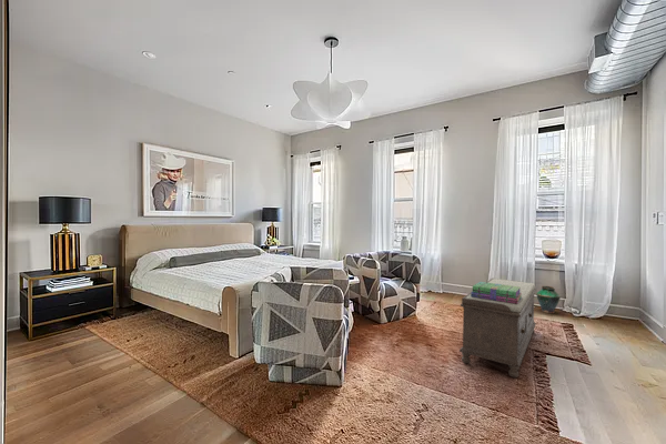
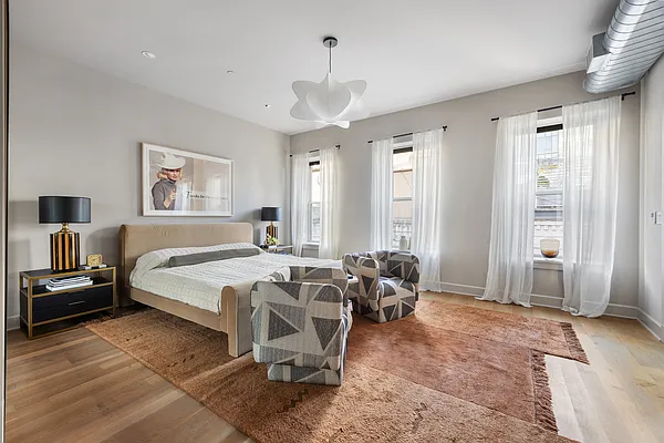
- bench [458,278,537,379]
- stack of books [471,281,522,304]
- vase [535,285,562,314]
